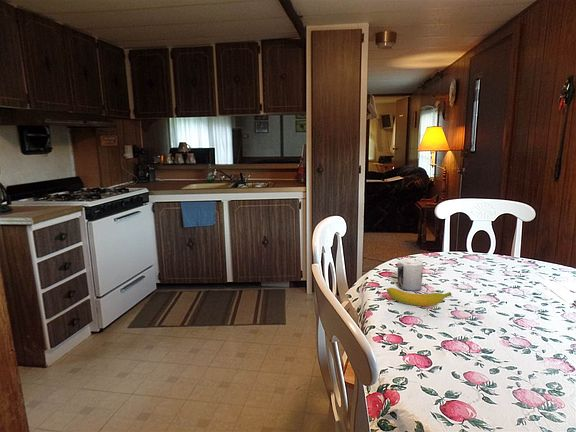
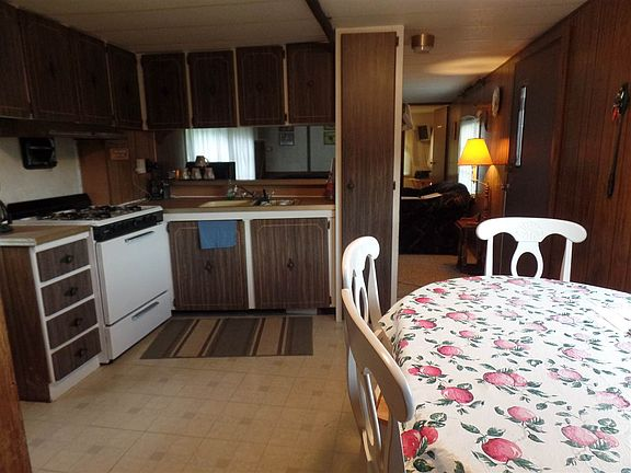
- mug [396,257,424,292]
- banana [386,287,452,307]
